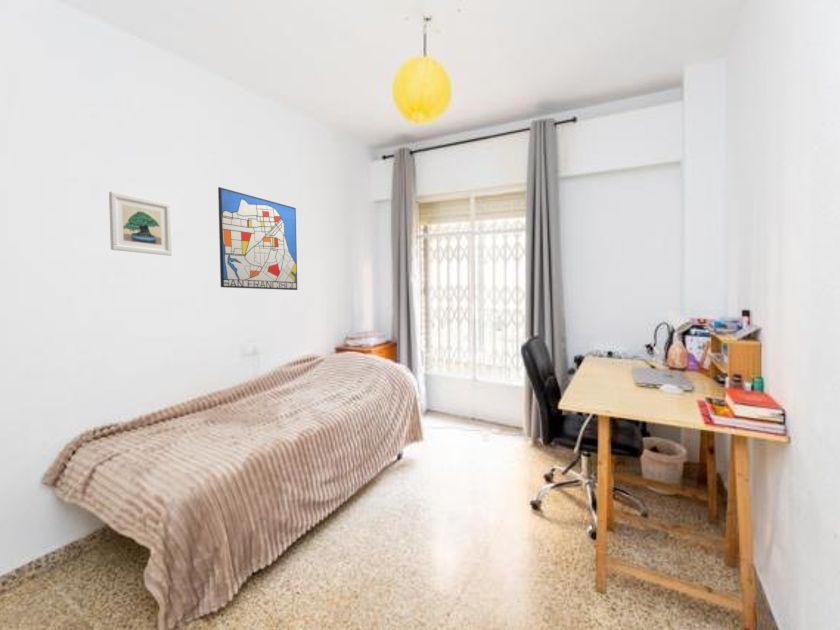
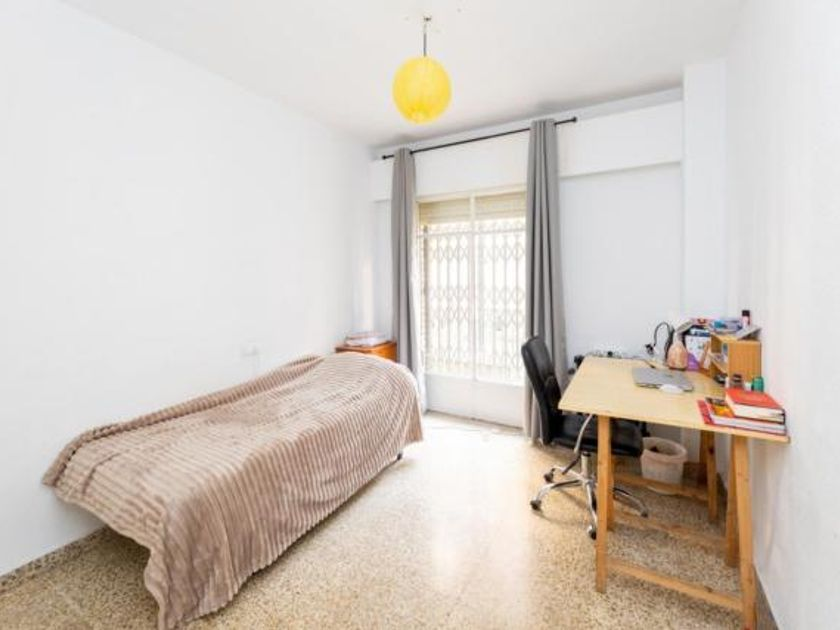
- wall art [217,186,298,291]
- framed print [108,191,173,257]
